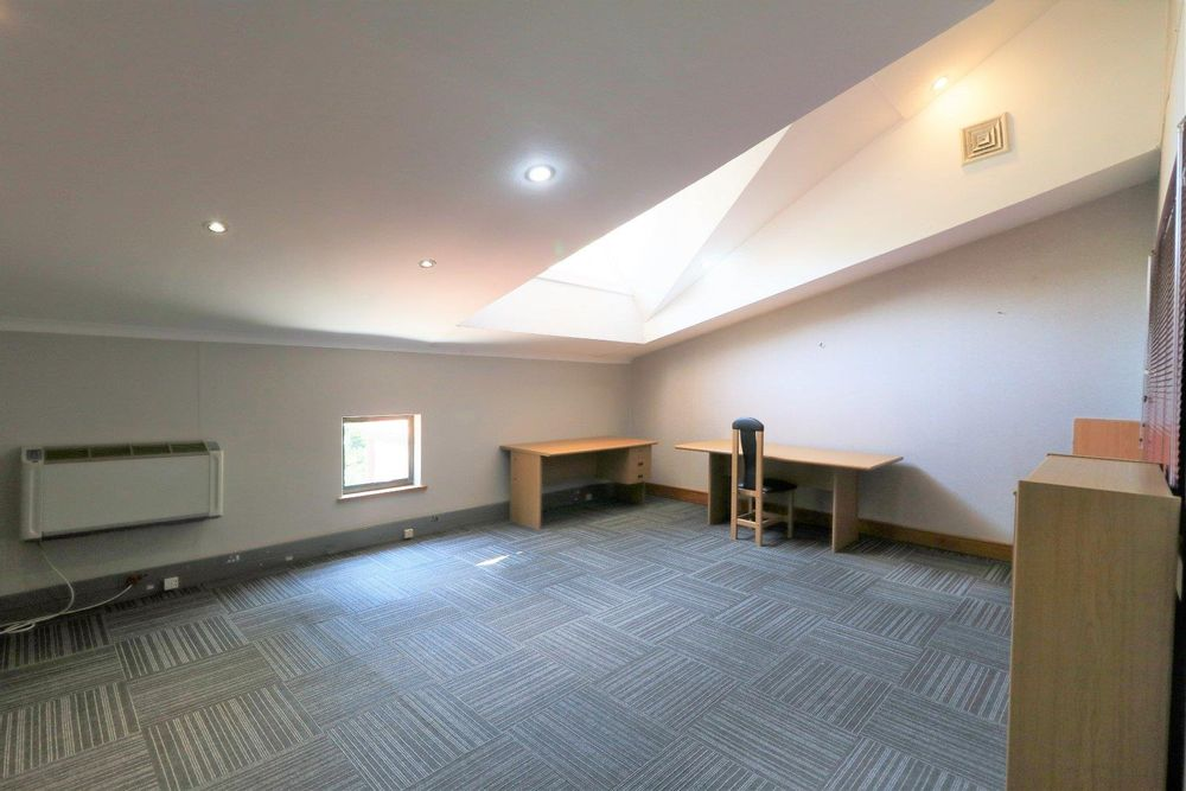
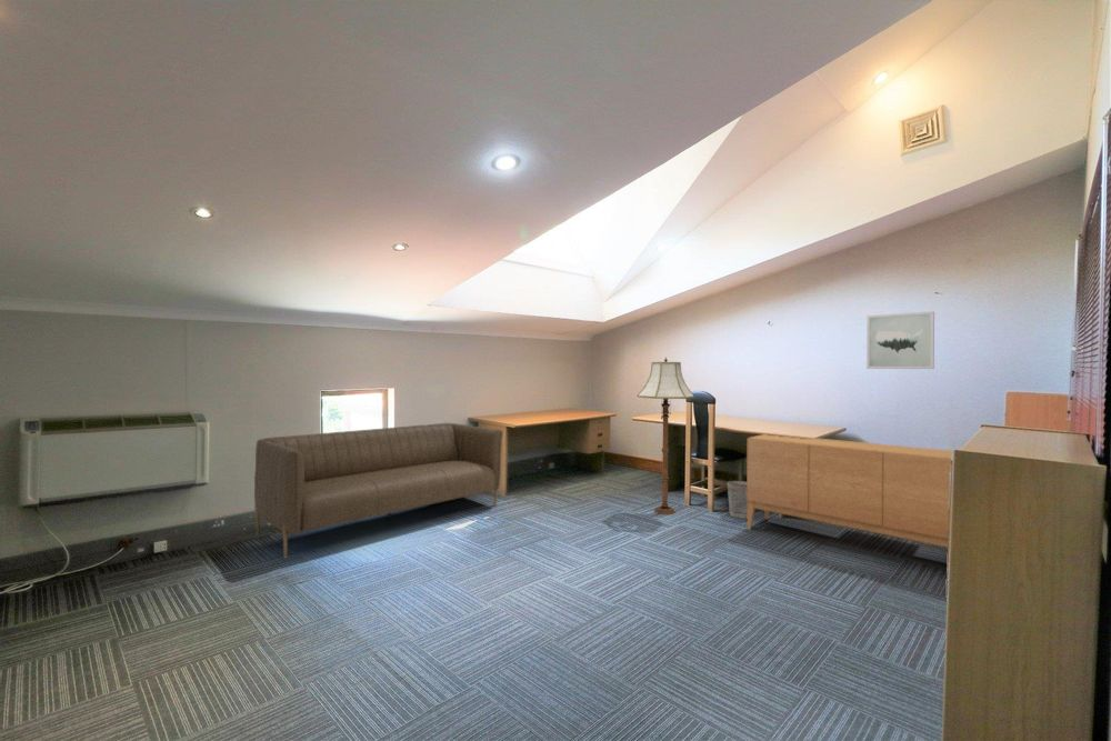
+ wastebasket [727,480,748,520]
+ sofa [253,422,504,560]
+ sideboard [745,433,953,548]
+ wall art [865,310,935,370]
+ floor lamp [637,357,695,515]
